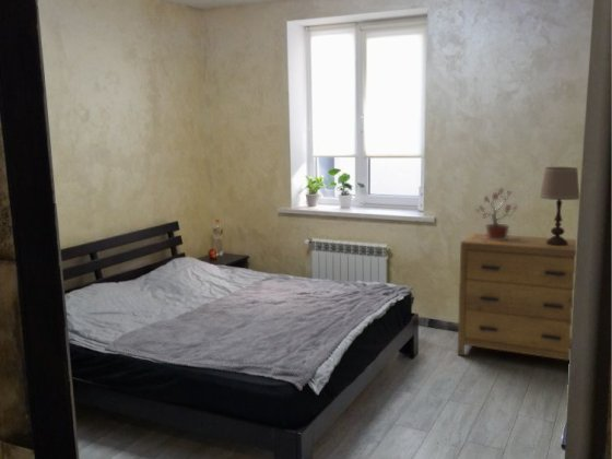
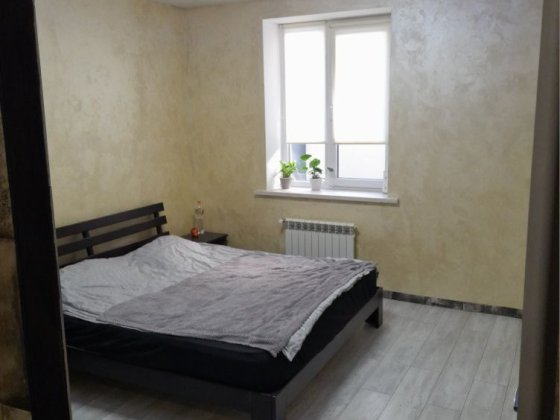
- dresser [457,232,577,362]
- table lamp [539,166,580,246]
- potted plant [475,187,518,242]
